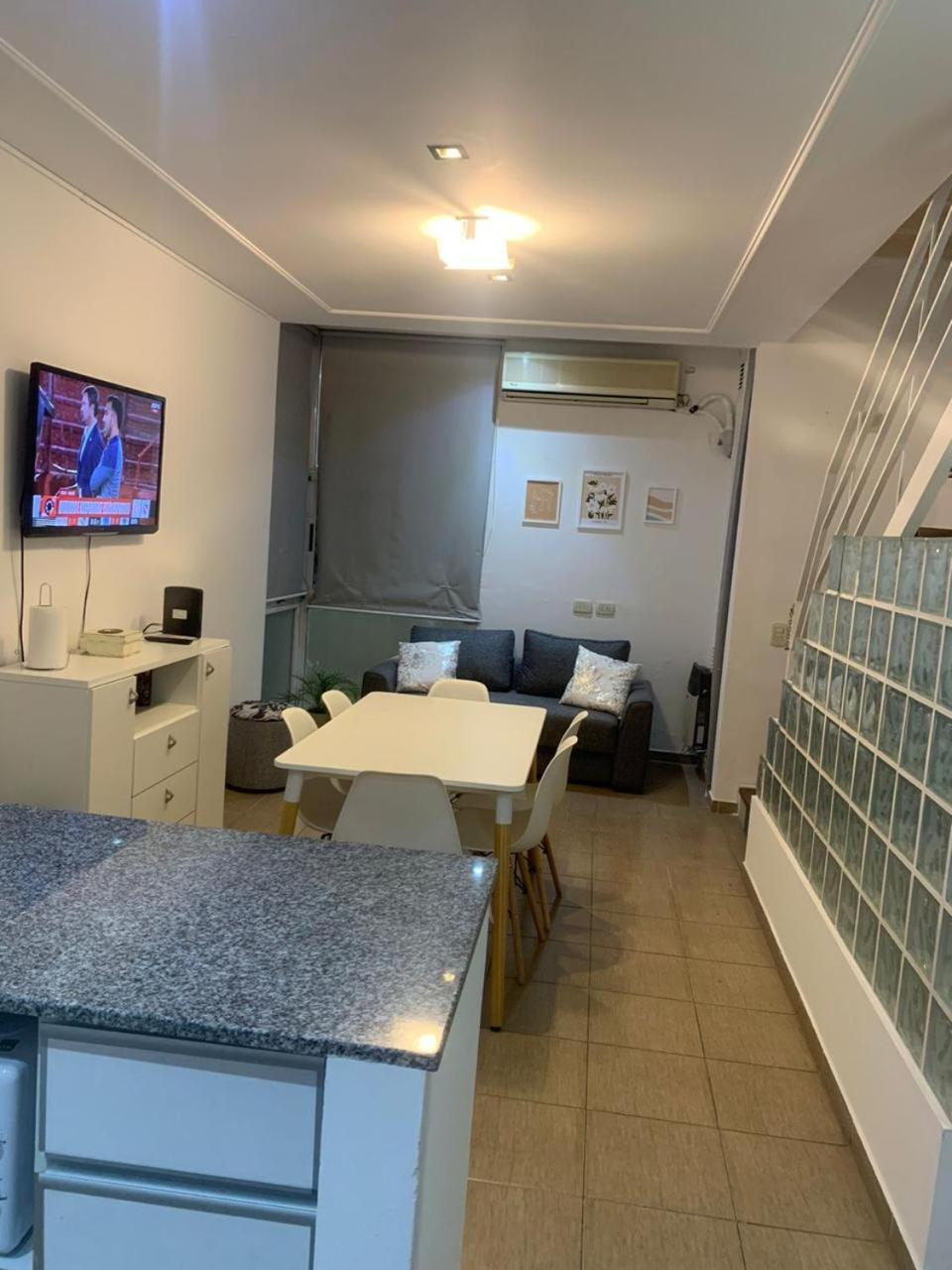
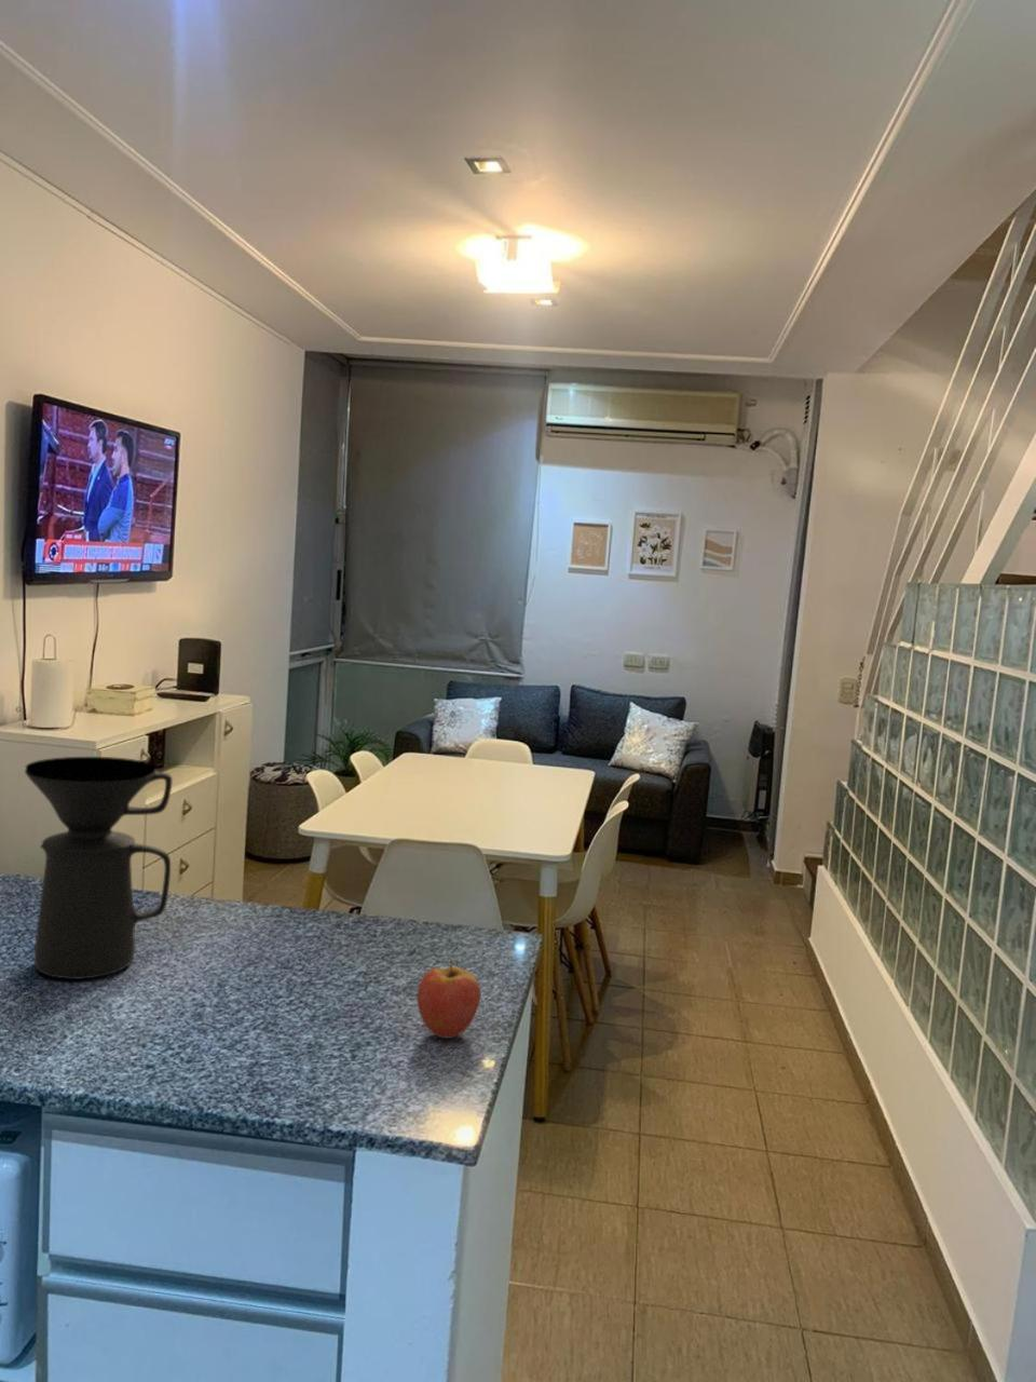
+ fruit [417,958,482,1038]
+ coffee maker [24,756,174,980]
